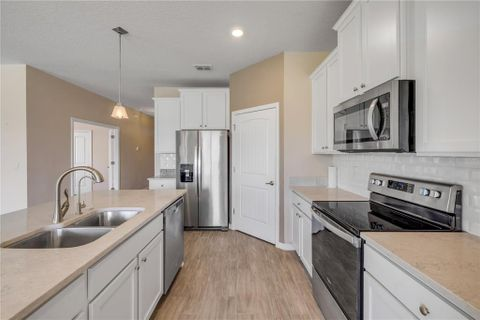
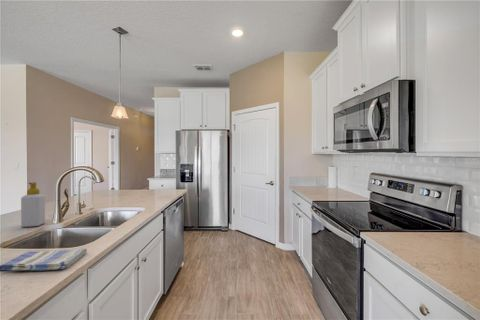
+ dish towel [0,247,88,273]
+ soap bottle [20,181,46,228]
